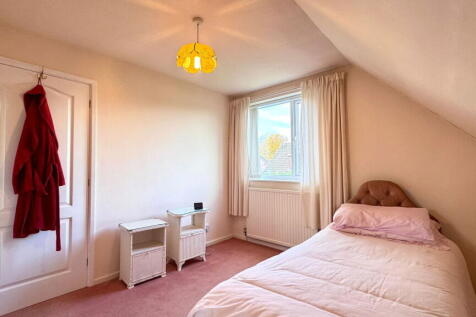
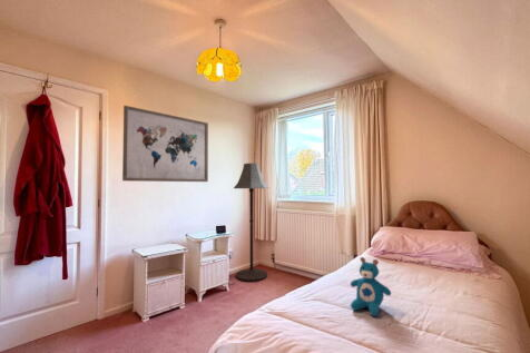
+ teddy bear [350,256,392,317]
+ floor lamp [233,163,271,283]
+ wall art [121,105,209,183]
